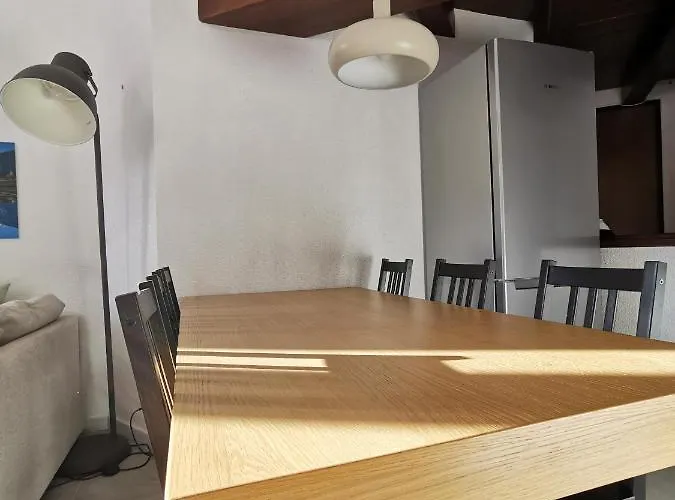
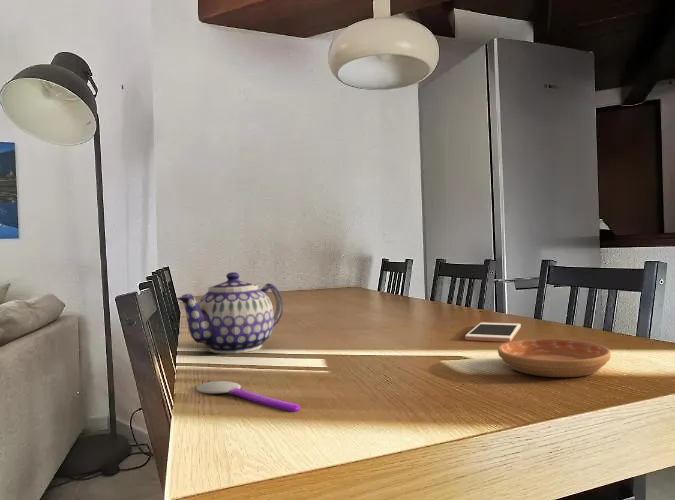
+ saucer [497,338,612,378]
+ teapot [175,271,284,355]
+ cell phone [464,321,522,343]
+ spoon [195,380,301,413]
